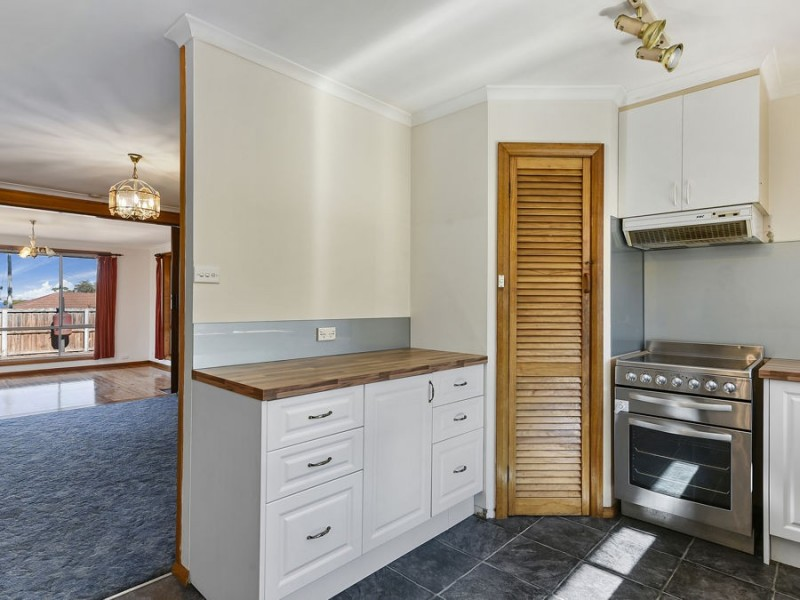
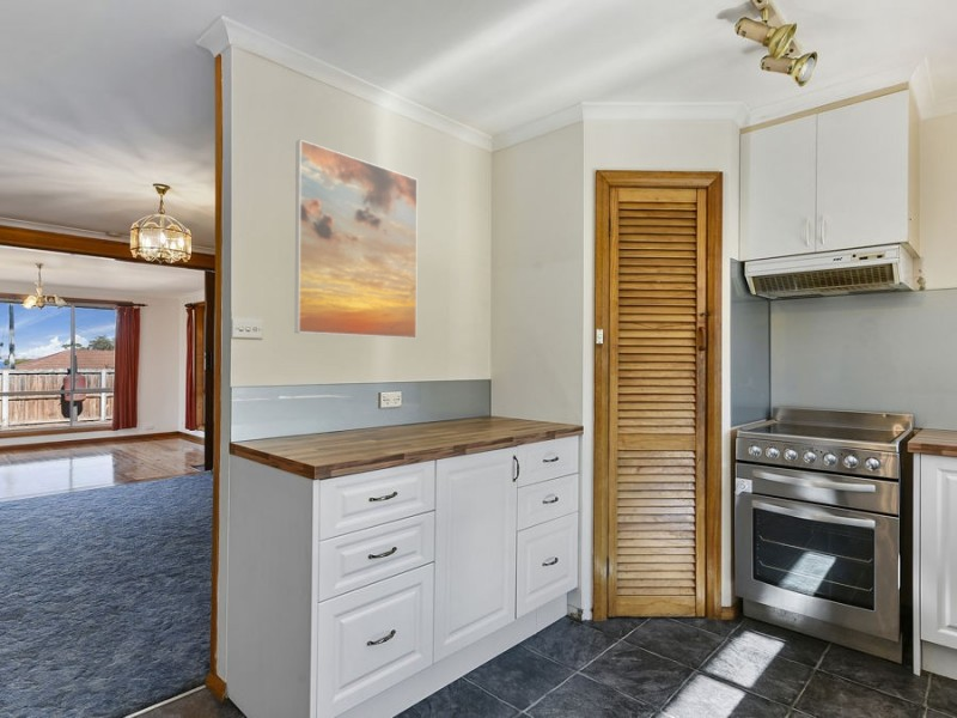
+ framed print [293,139,419,340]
